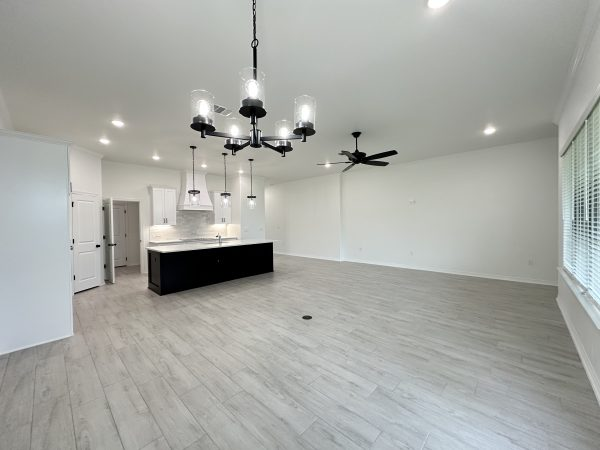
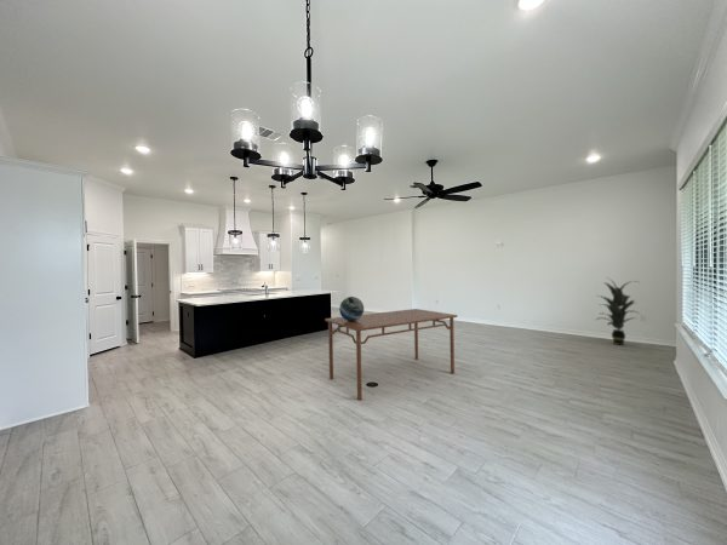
+ dining table [324,308,458,401]
+ indoor plant [595,276,641,346]
+ decorative globe [338,296,365,321]
